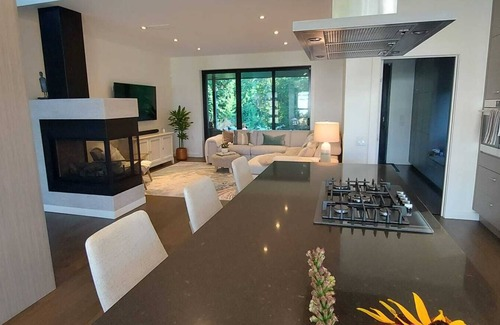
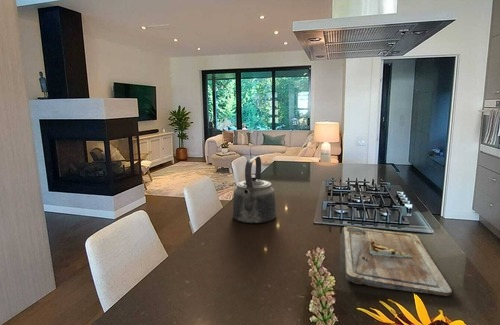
+ kettle [232,155,277,224]
+ cutting board [343,225,453,297]
